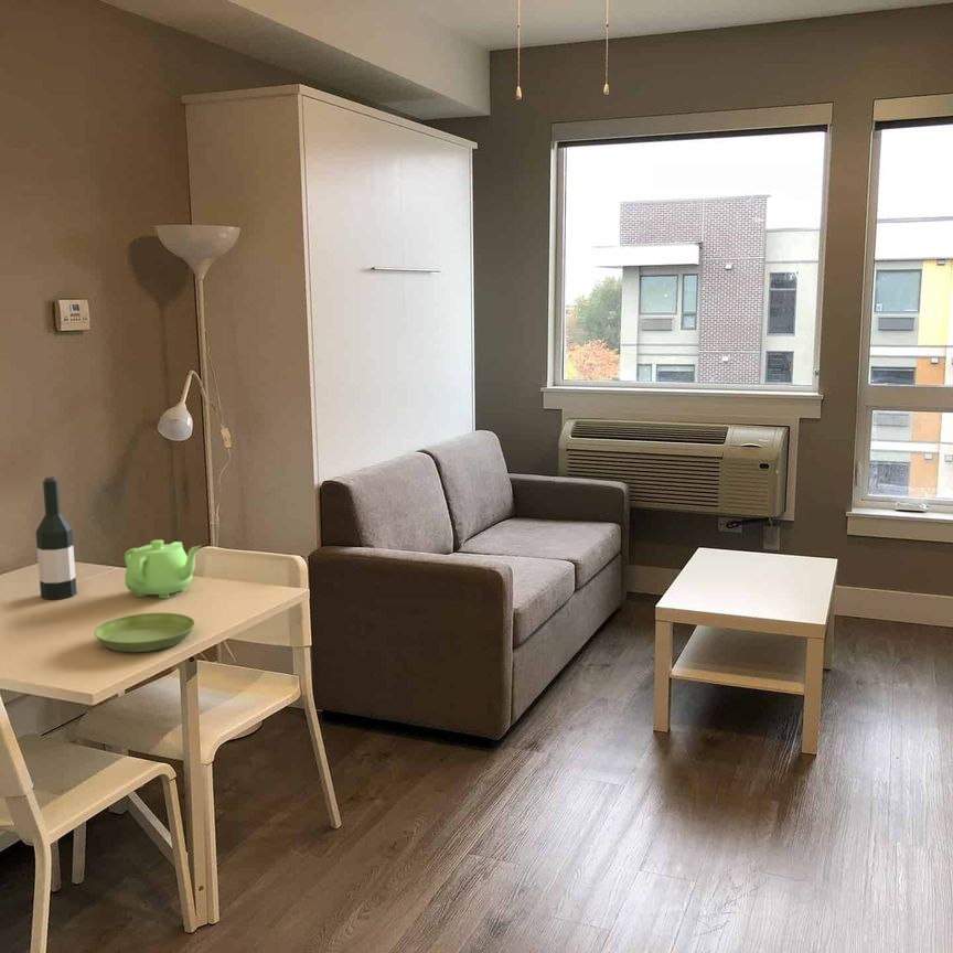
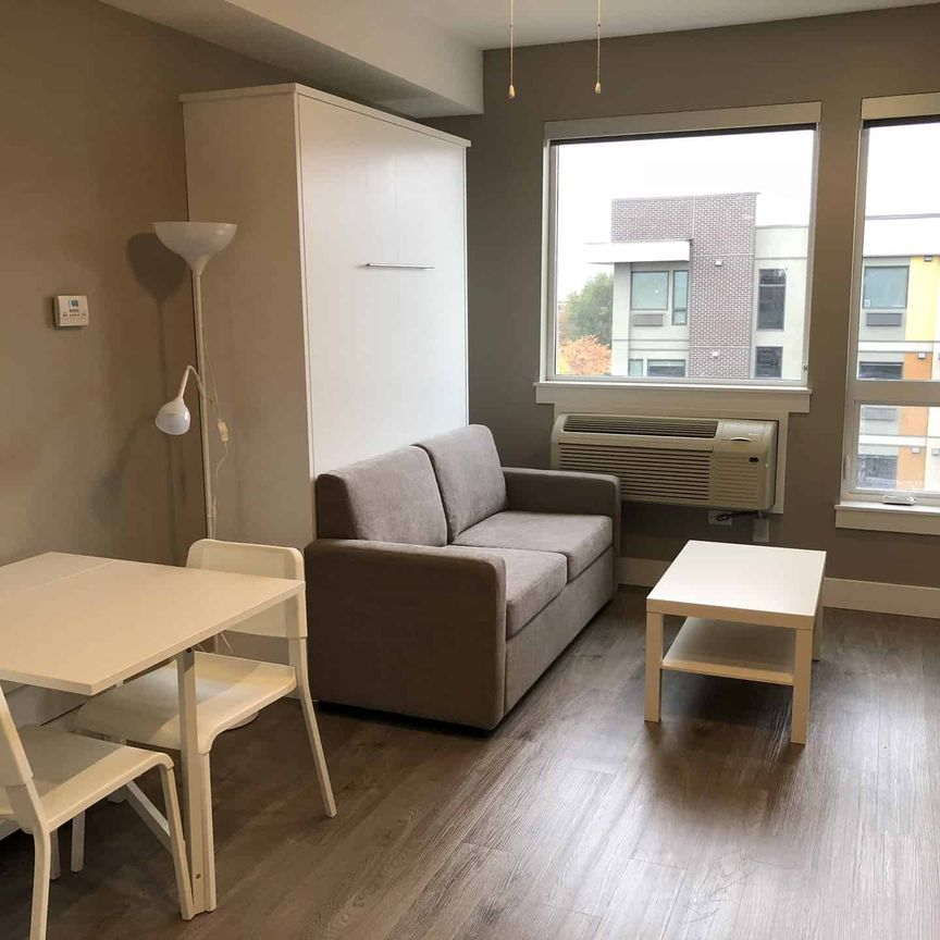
- saucer [93,612,196,653]
- wine bottle [35,475,77,600]
- teapot [124,539,202,600]
